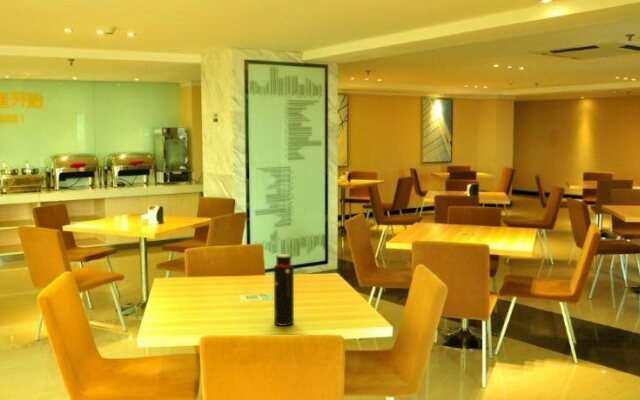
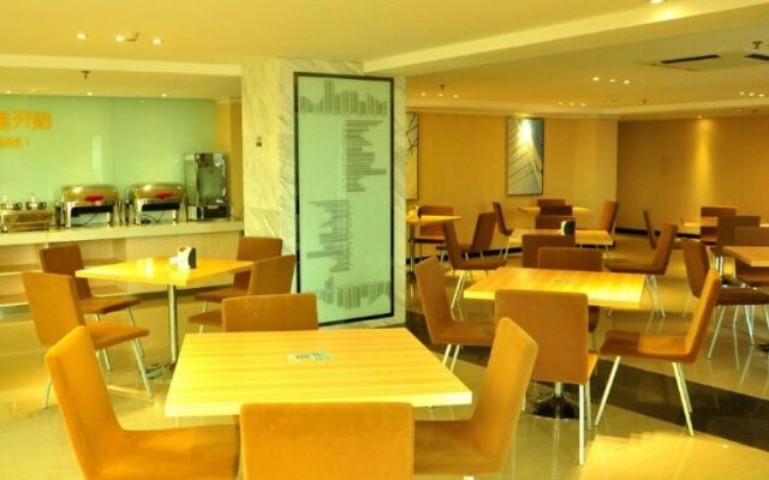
- water bottle [273,253,295,327]
